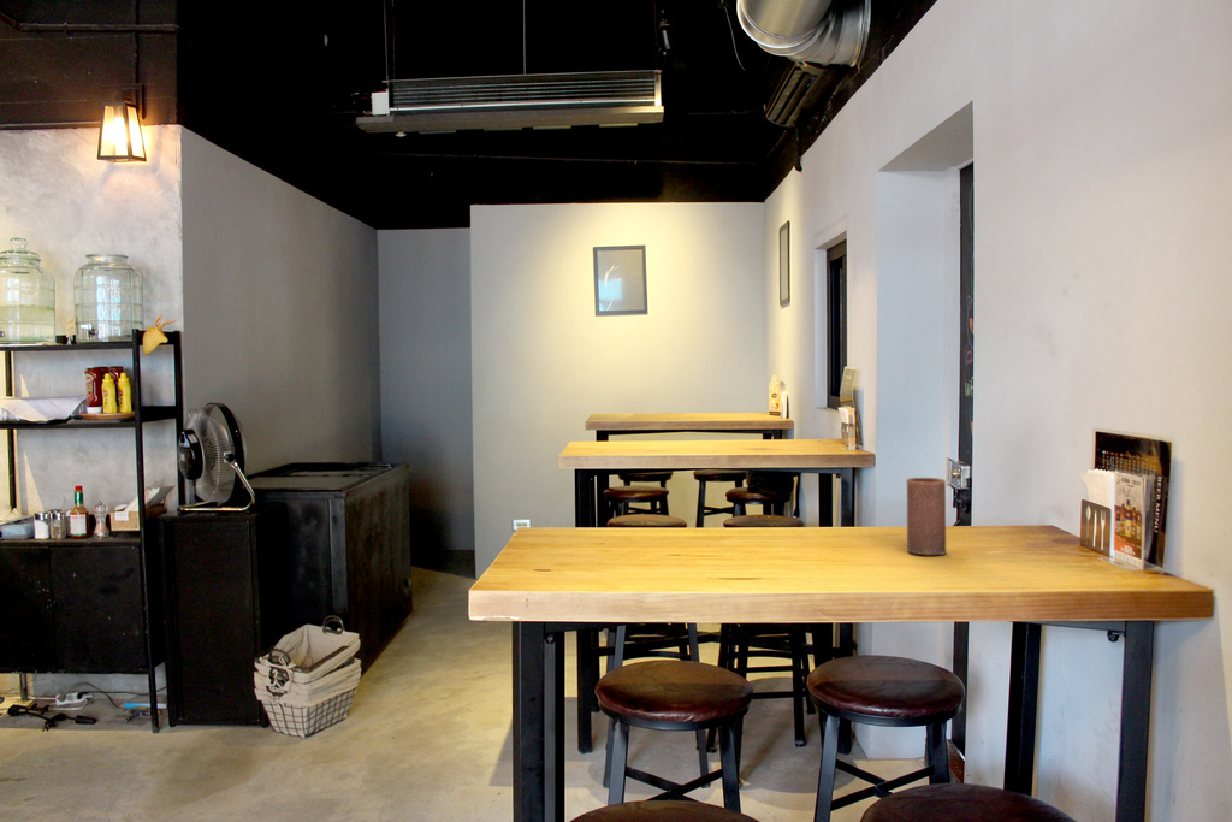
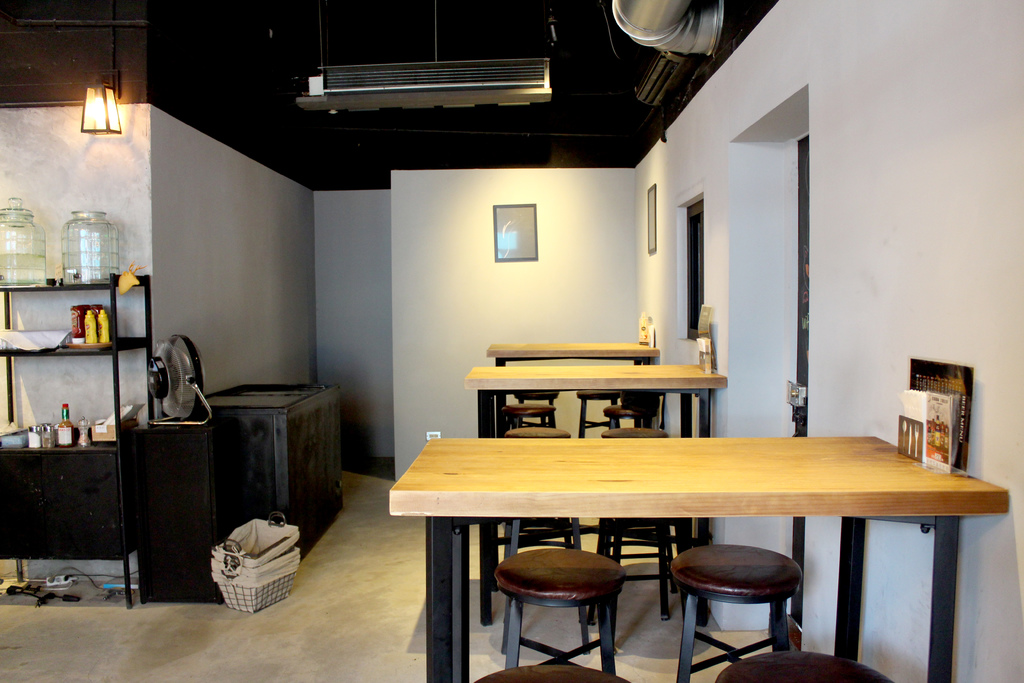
- candle [905,477,948,556]
